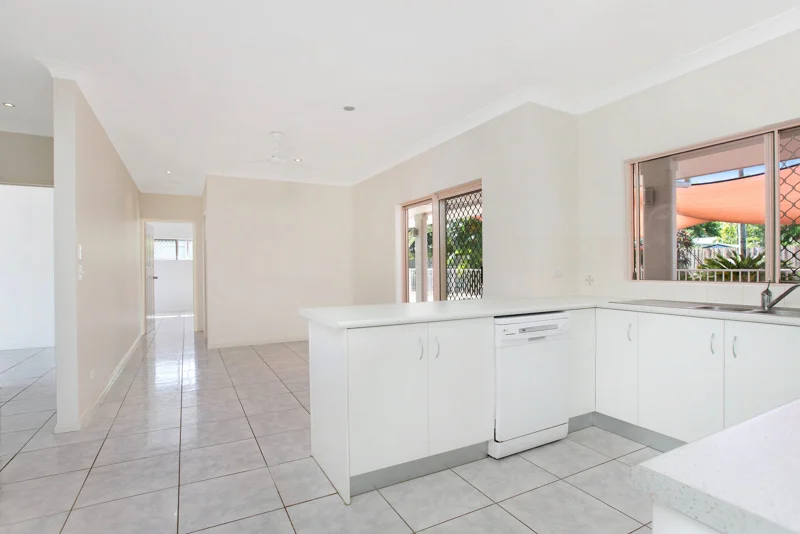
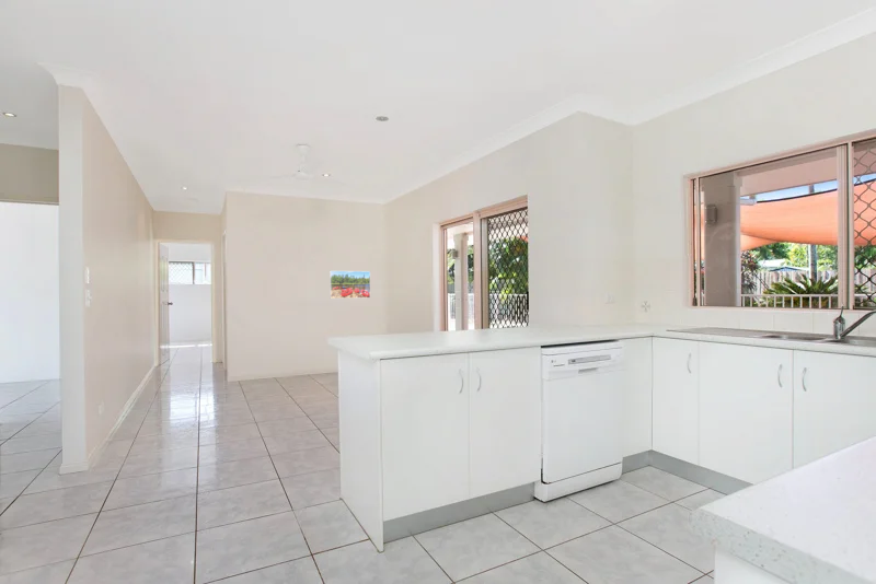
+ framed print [328,270,371,300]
